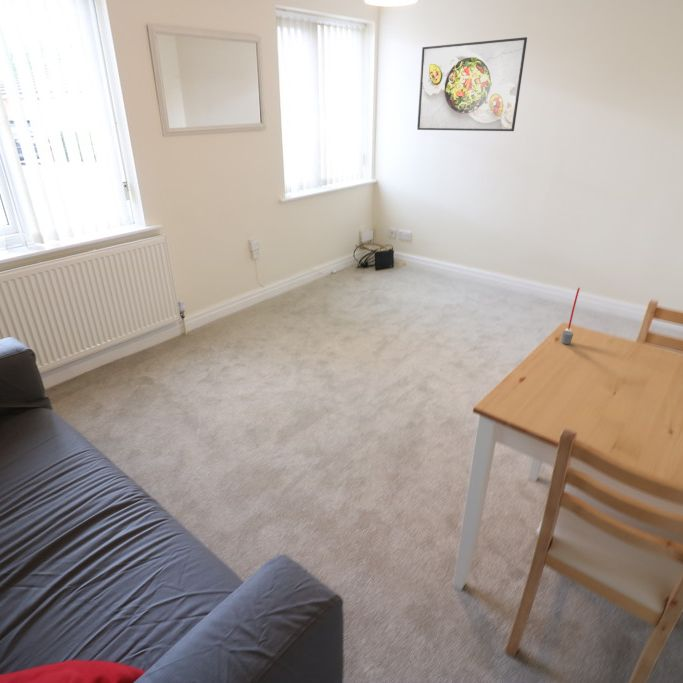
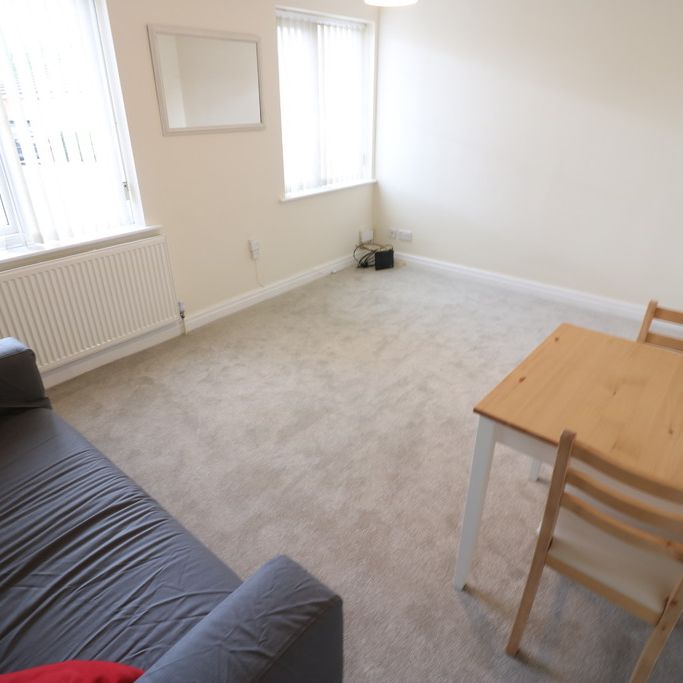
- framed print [416,36,528,132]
- candle [560,286,581,345]
